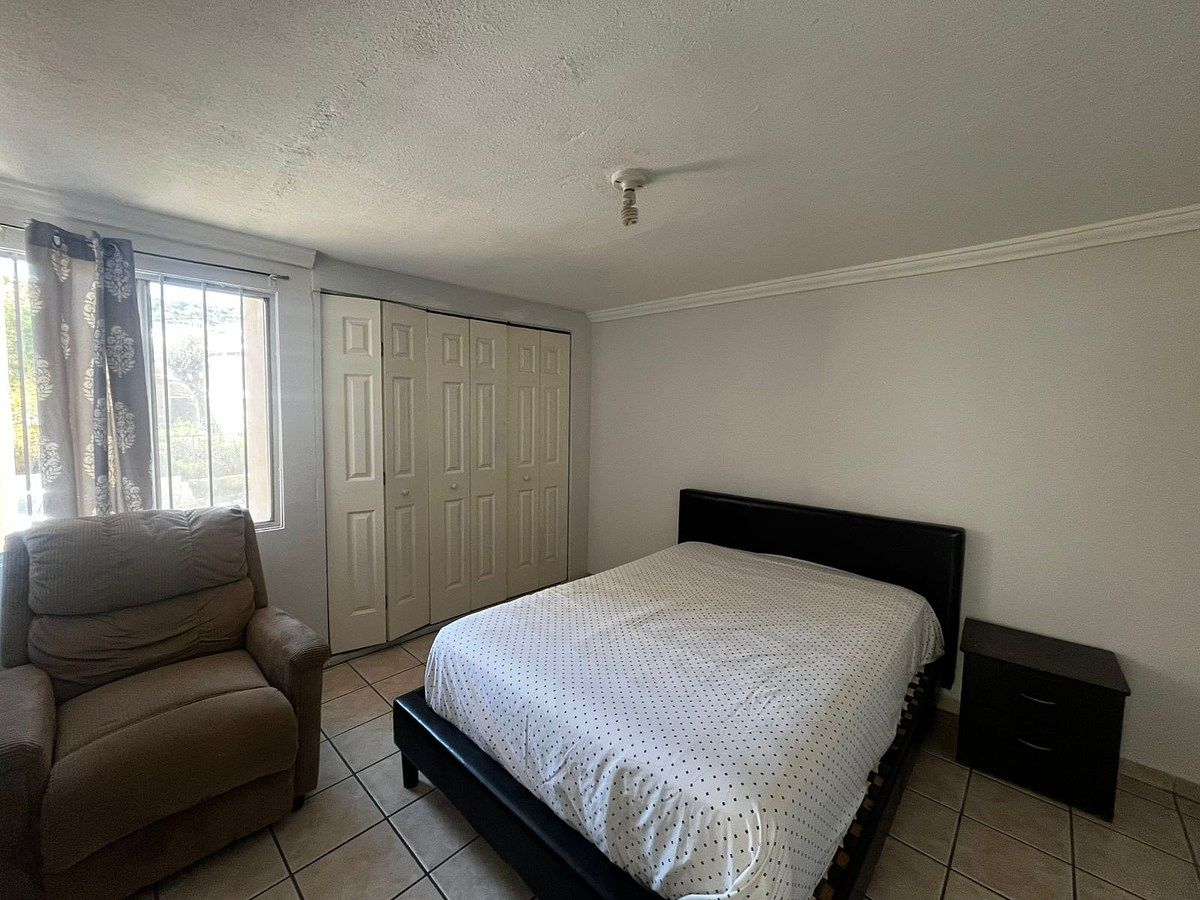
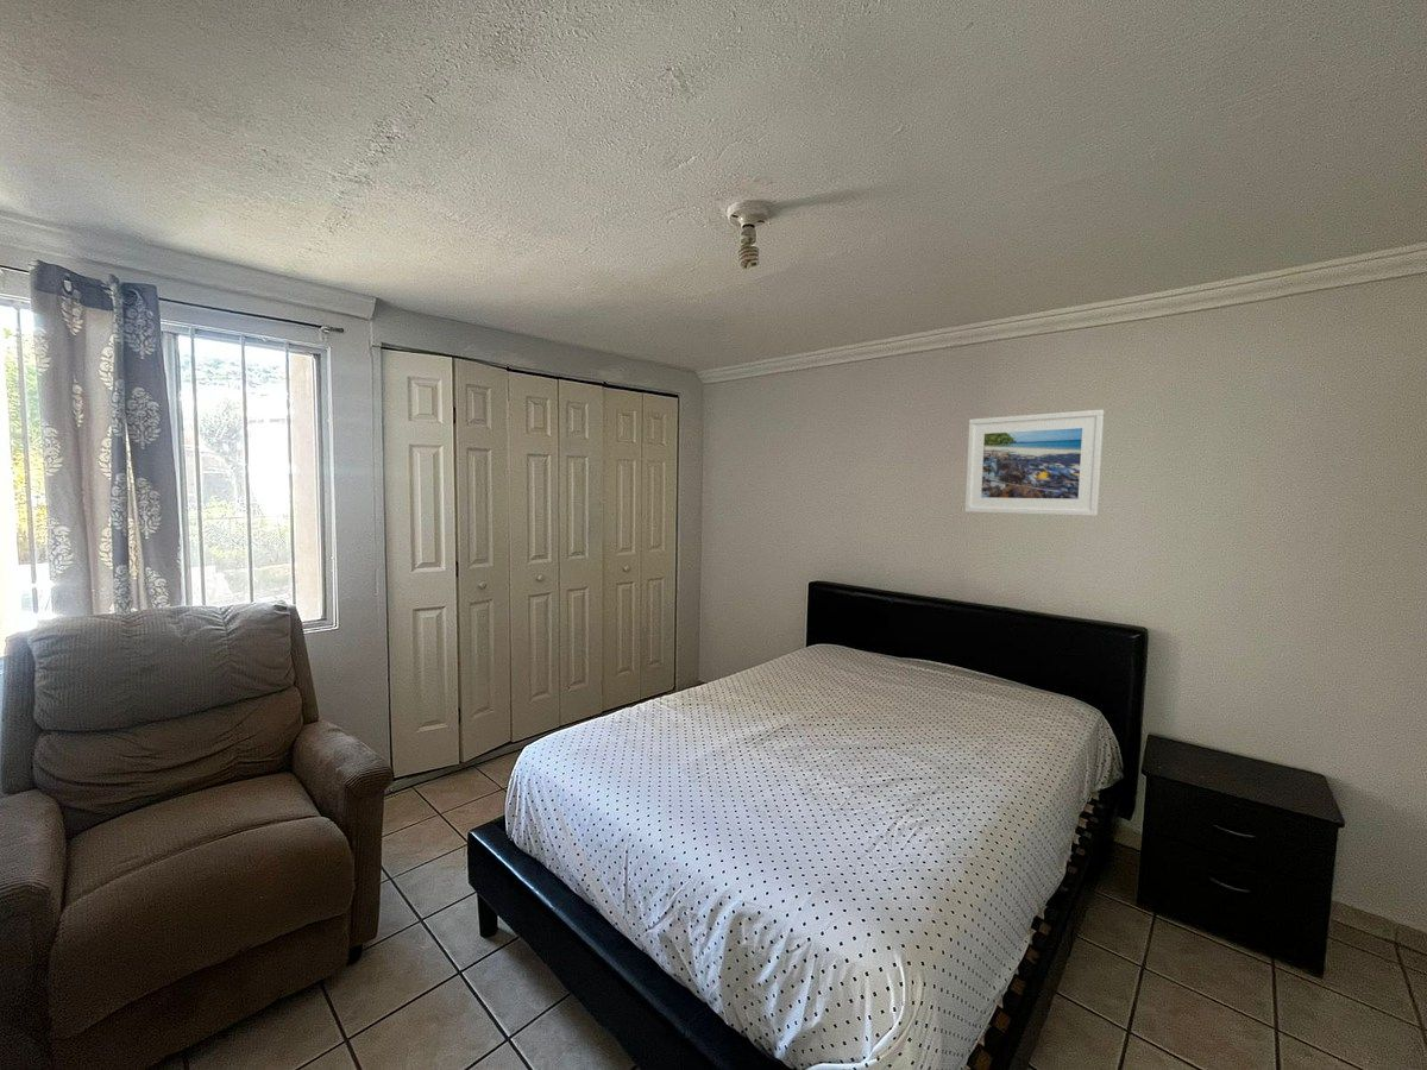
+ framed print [964,409,1105,517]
